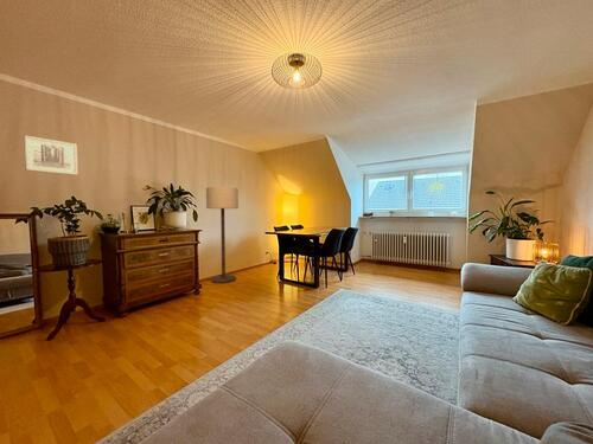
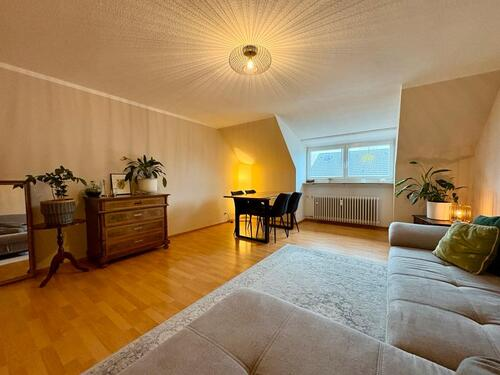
- wall art [23,134,79,176]
- floor lamp [205,186,240,284]
